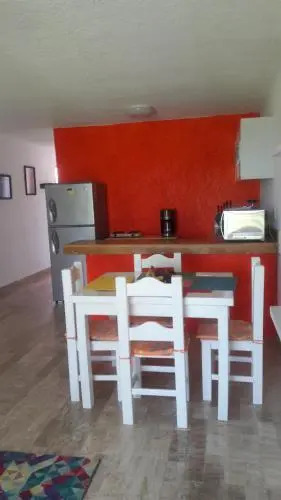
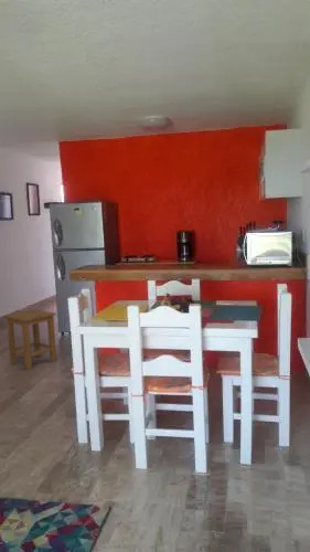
+ stool [3,308,57,371]
